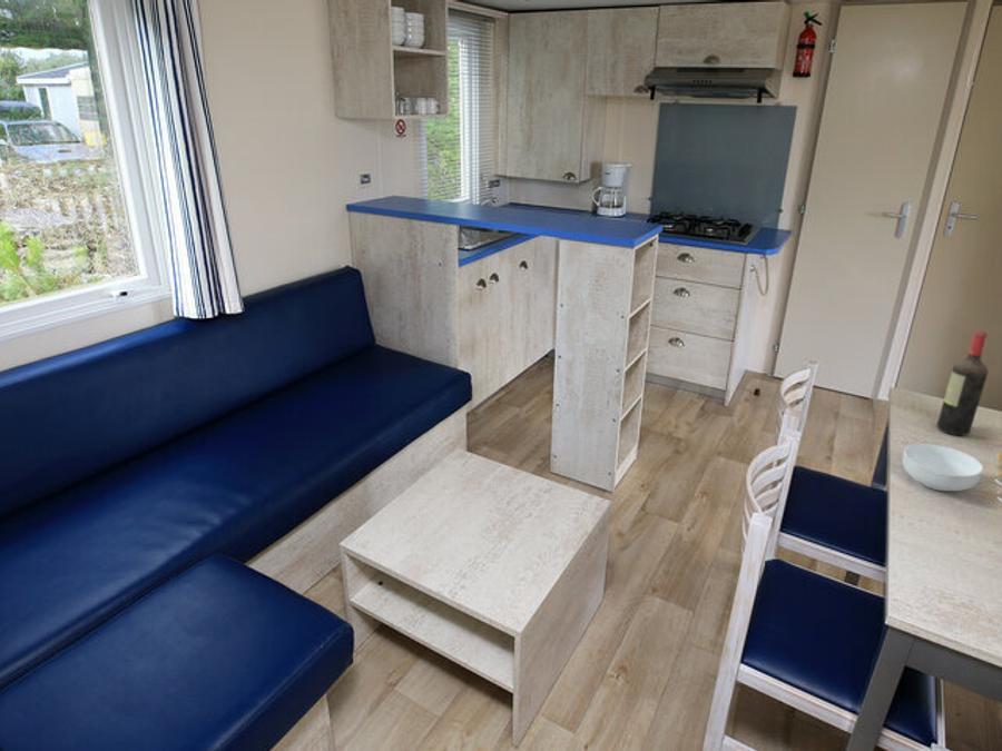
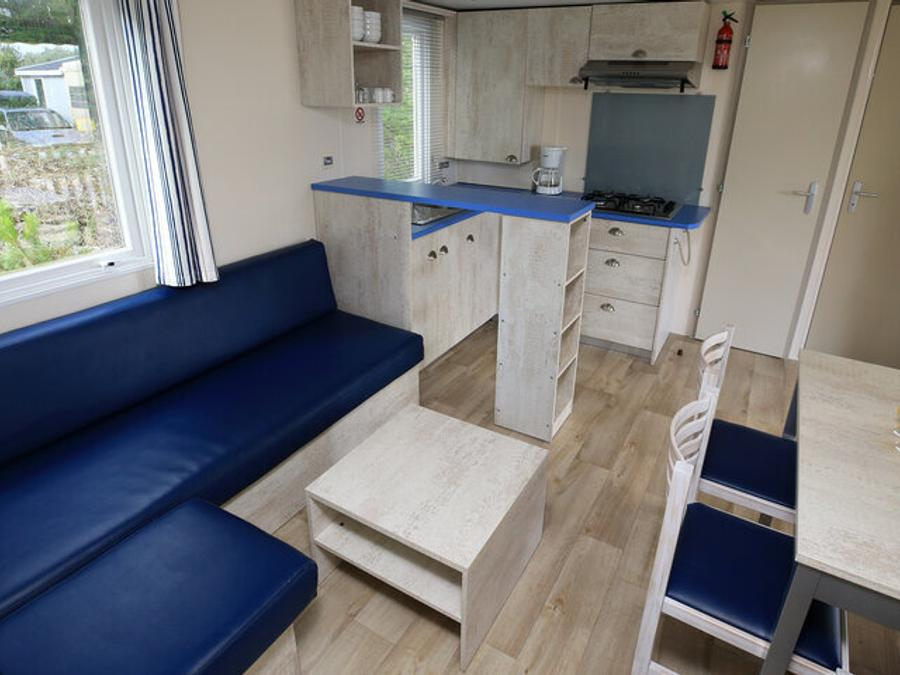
- cereal bowl [902,443,984,492]
- wine bottle [936,329,990,437]
